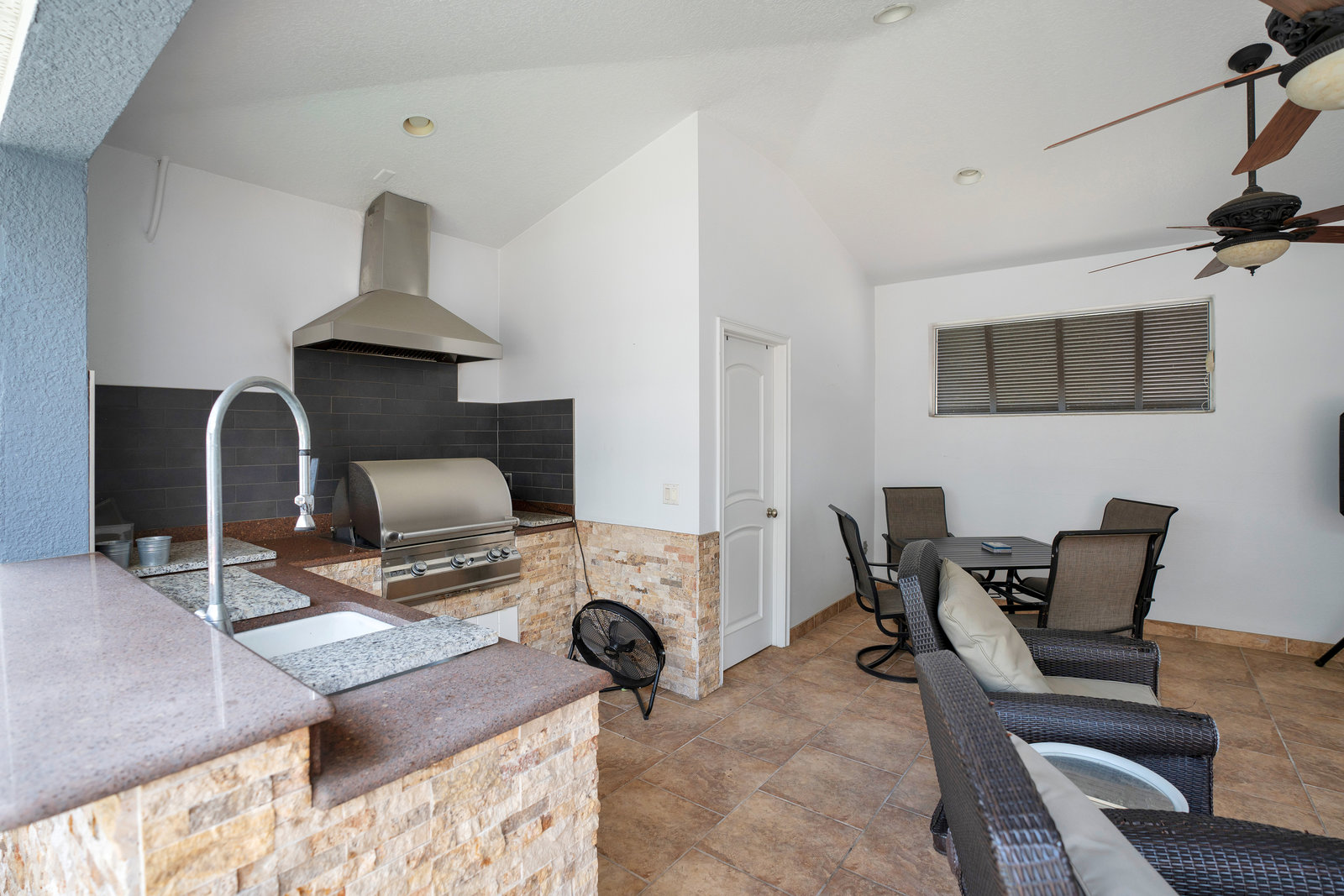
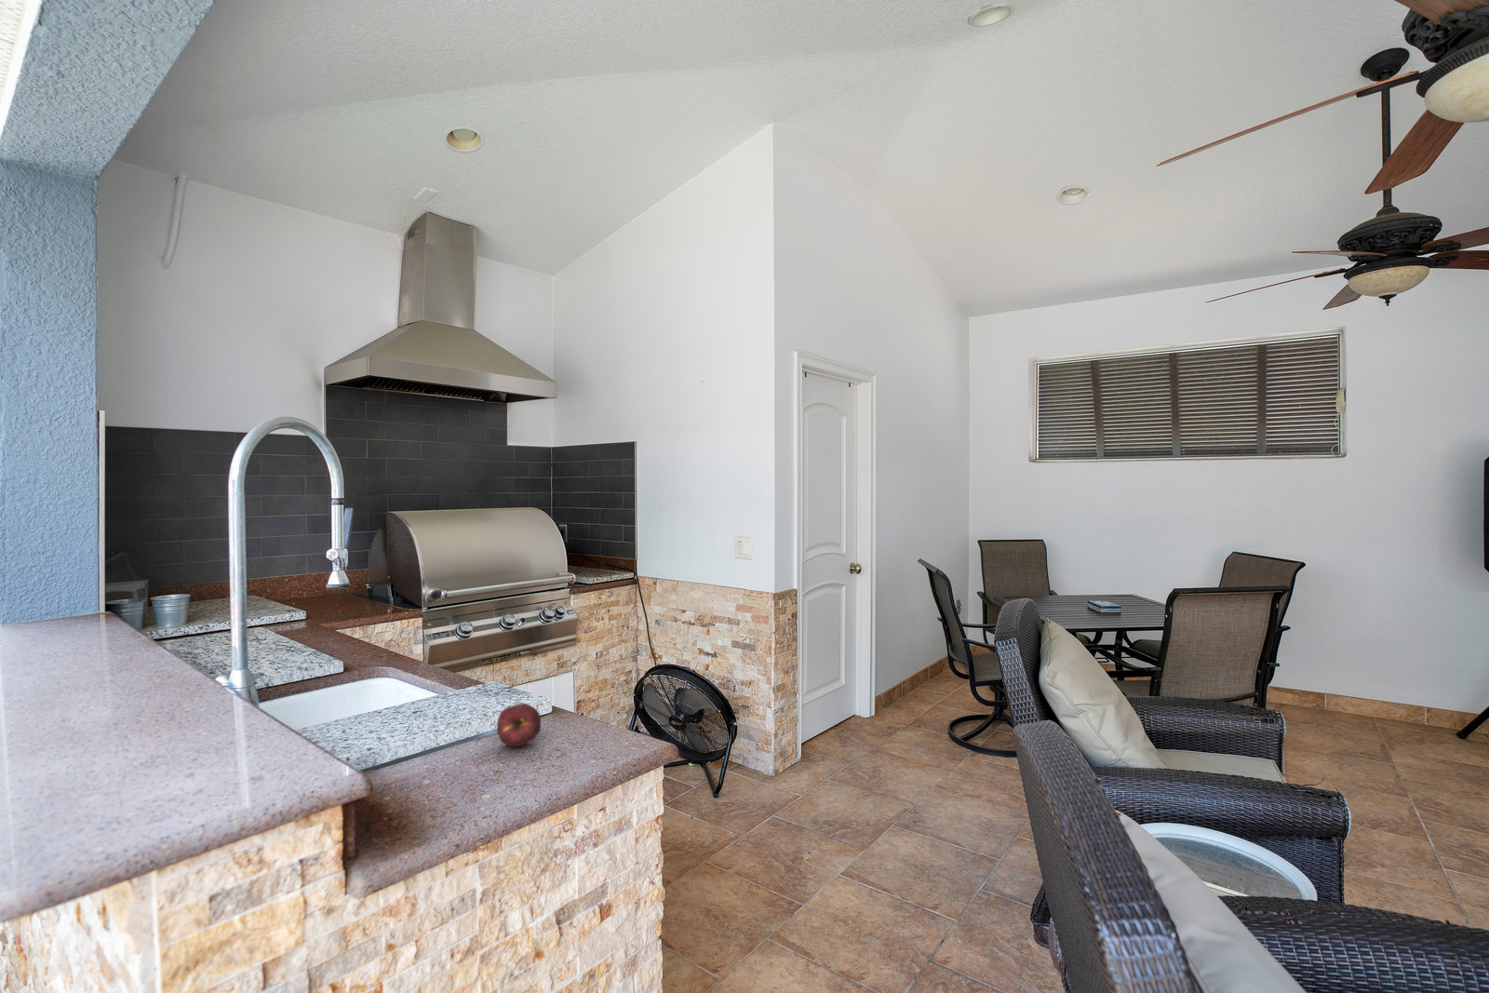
+ apple [496,703,542,747]
